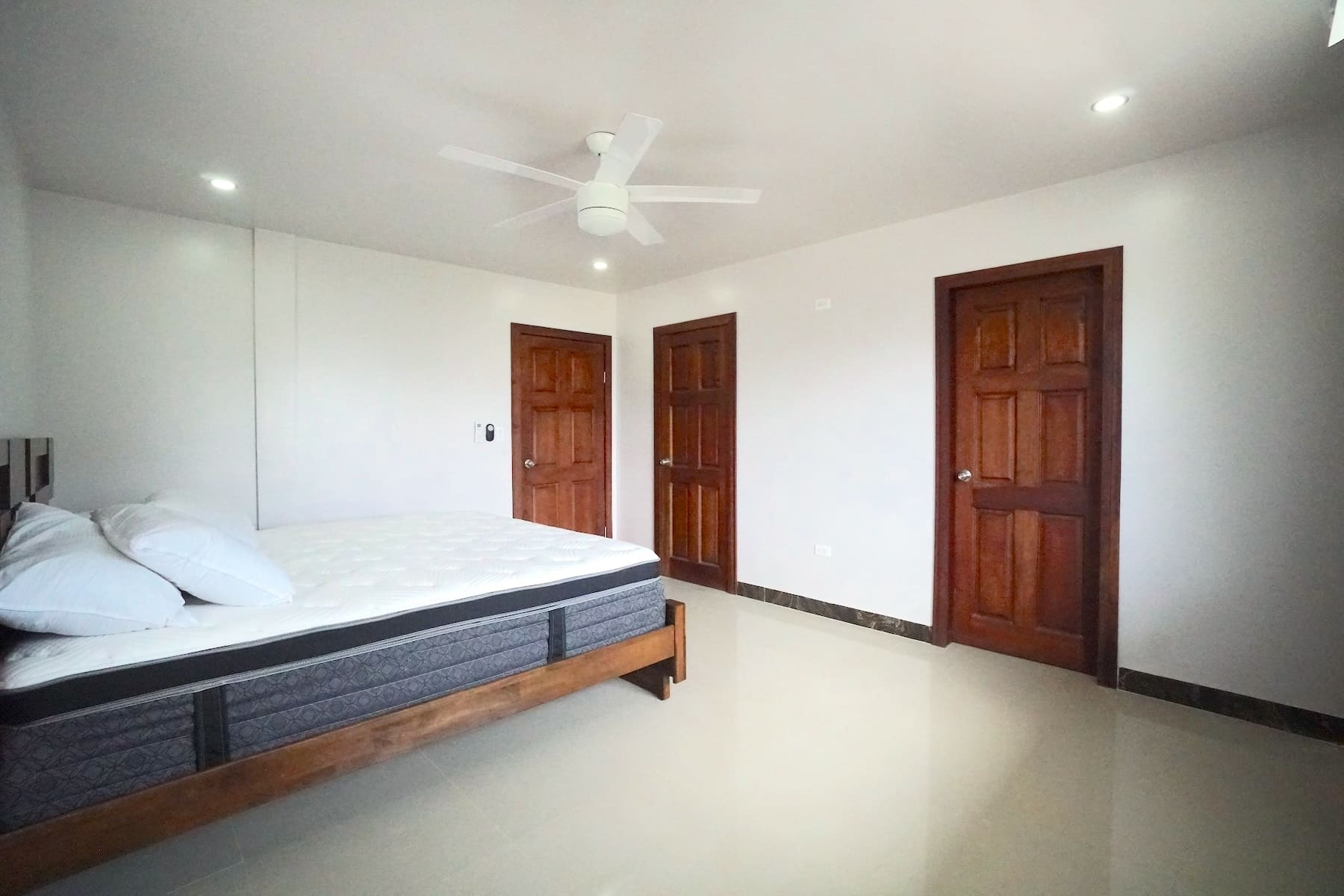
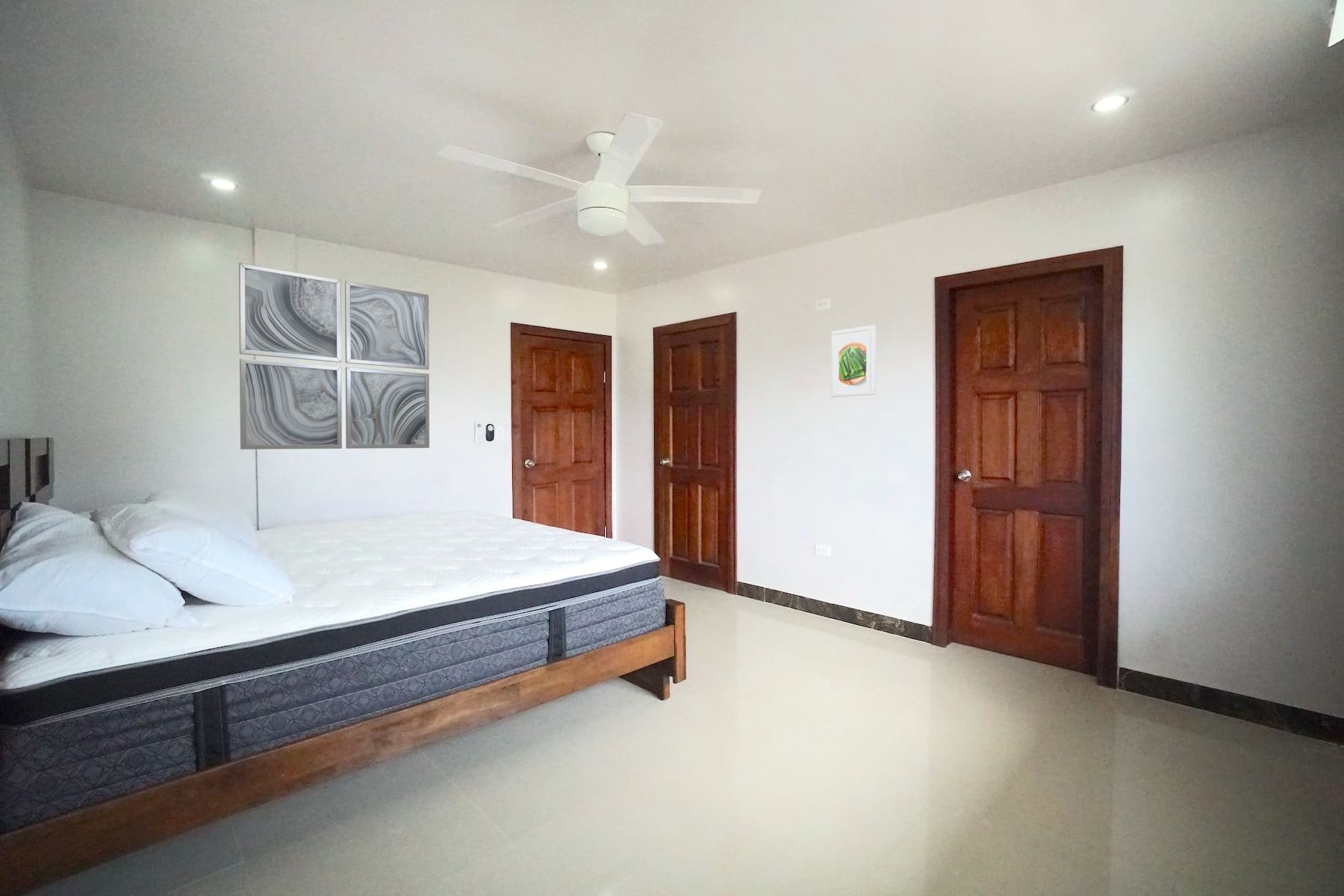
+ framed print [830,324,877,398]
+ wall art [238,262,430,450]
